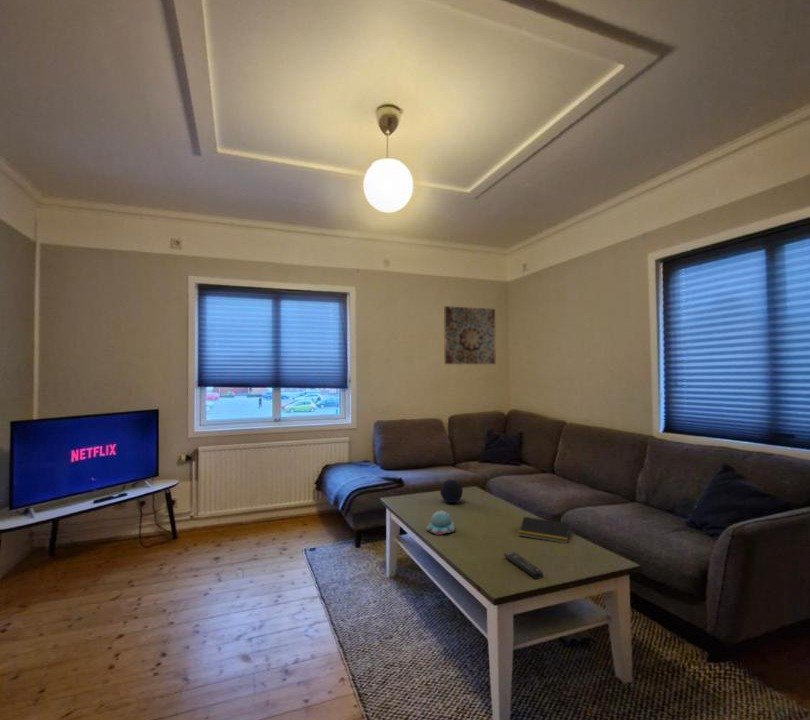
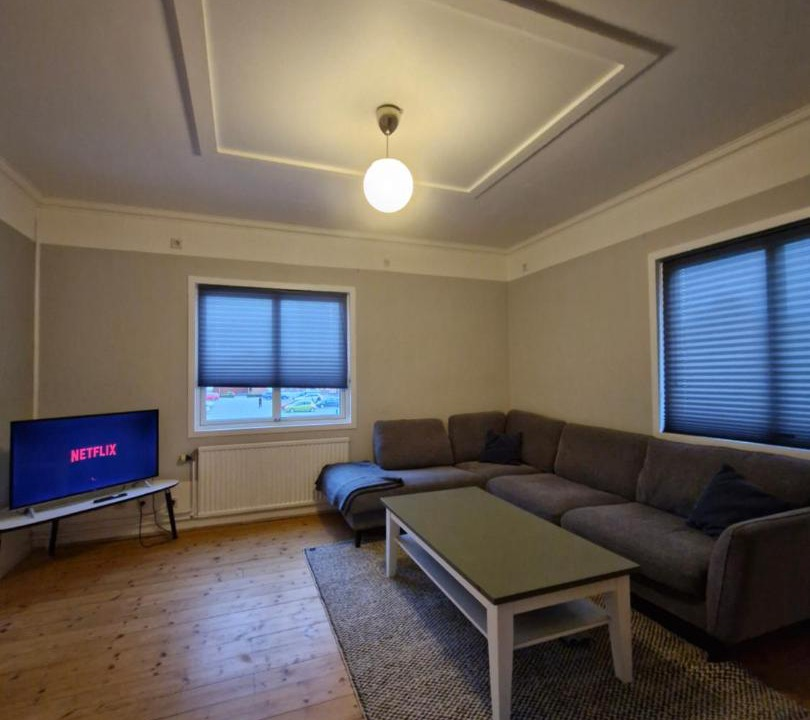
- remote control [503,551,544,580]
- candle [425,510,456,536]
- decorative orb [439,478,464,504]
- wall art [443,305,496,365]
- notepad [518,516,570,544]
